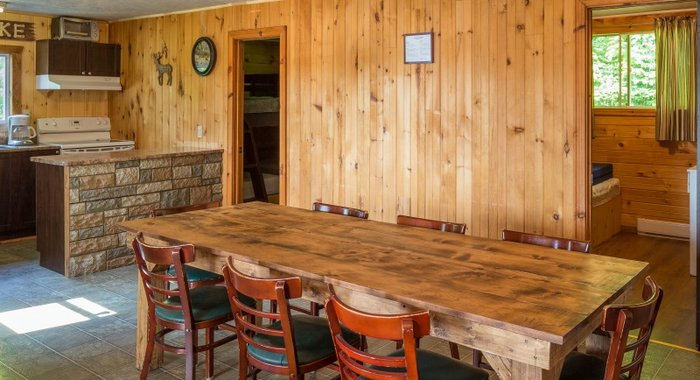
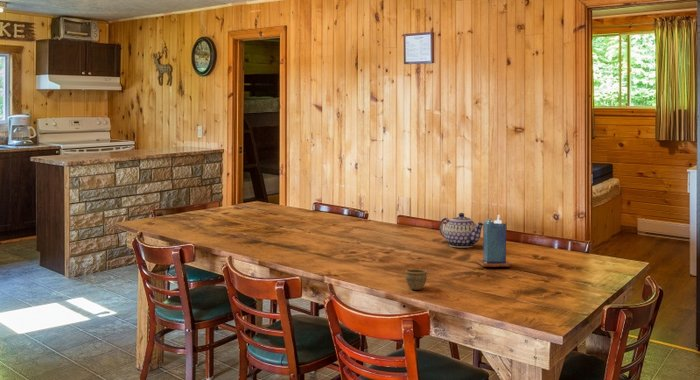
+ teapot [438,212,484,249]
+ cup [405,268,428,291]
+ candle [476,213,513,268]
